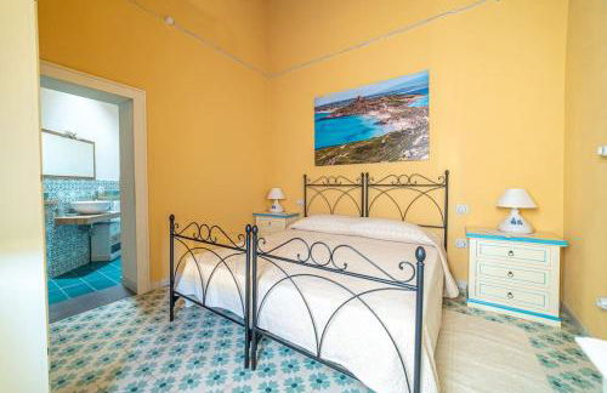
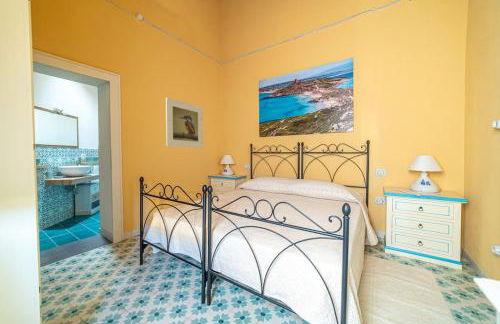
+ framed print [165,97,204,149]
